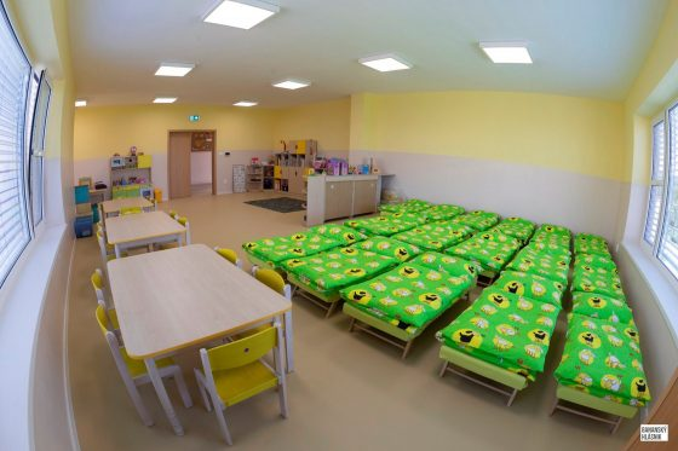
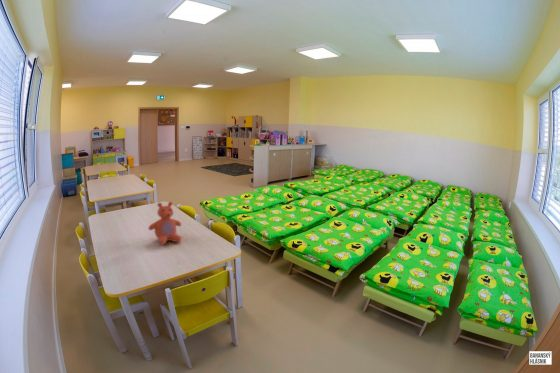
+ teddy bear [147,201,182,246]
